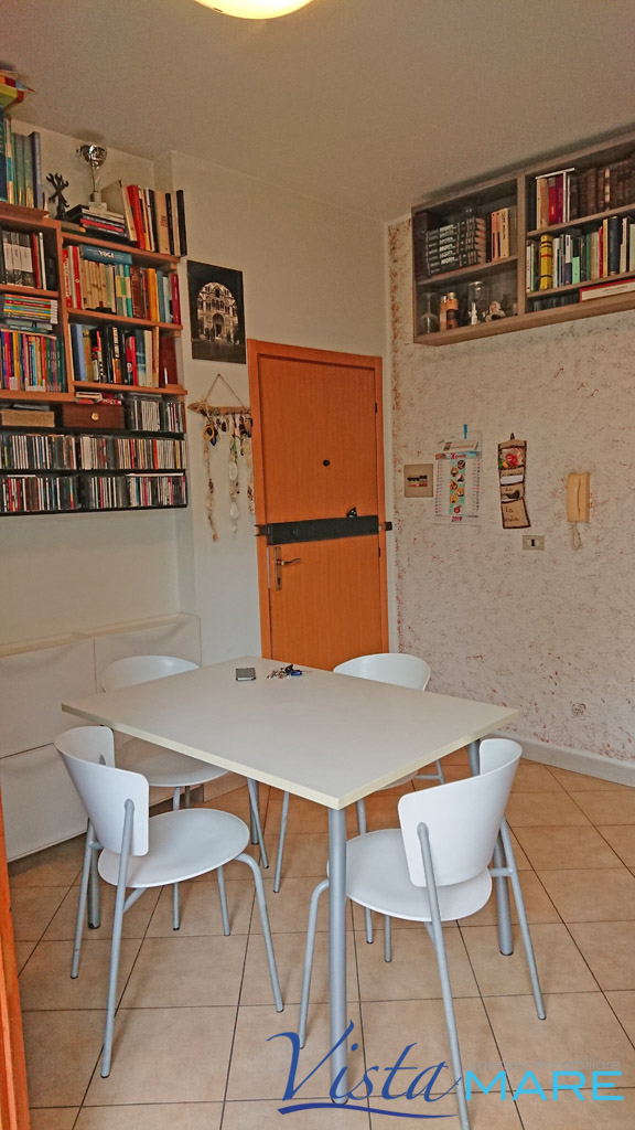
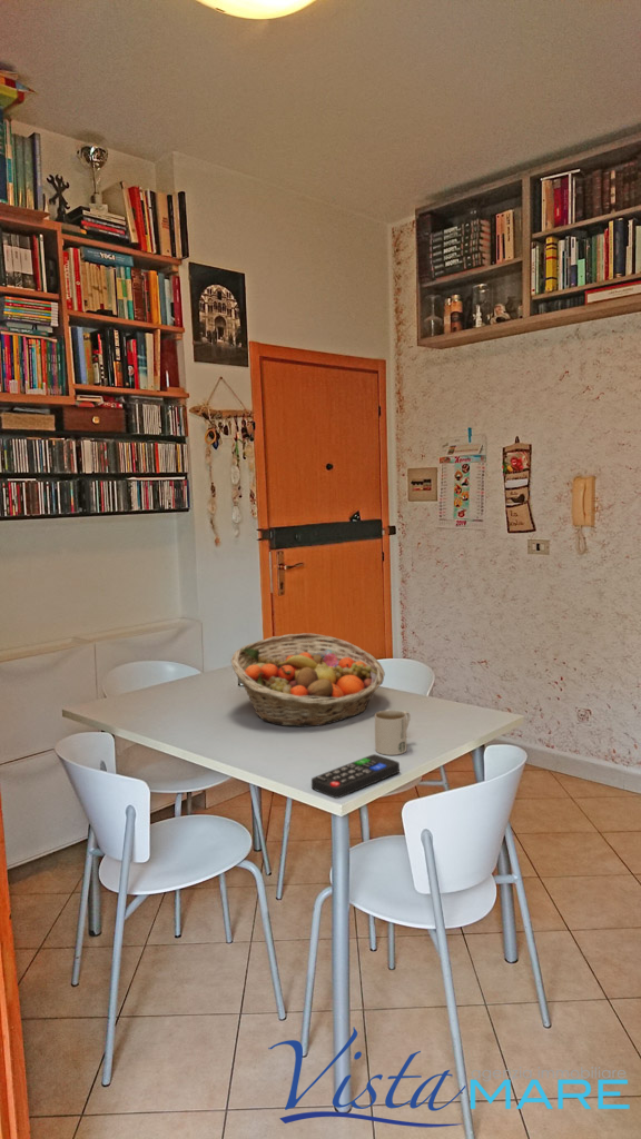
+ remote control [310,753,401,800]
+ mug [374,710,412,756]
+ fruit basket [230,632,386,727]
